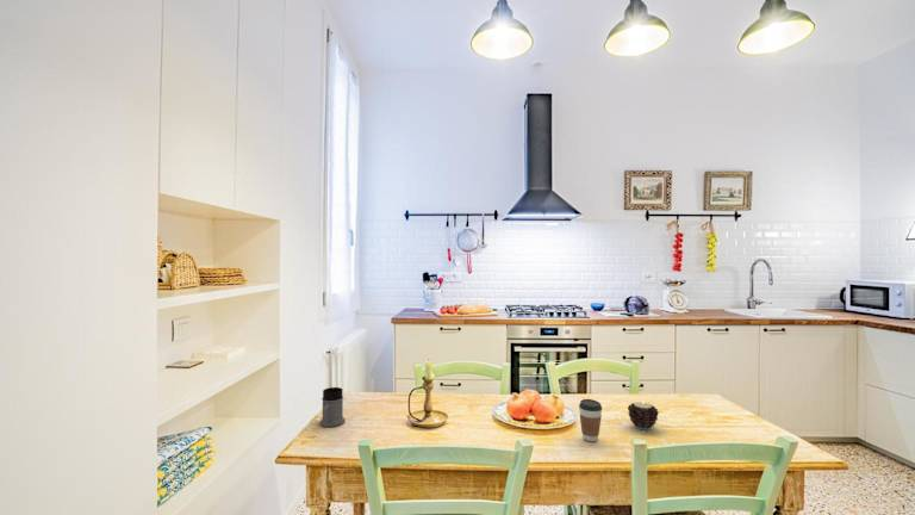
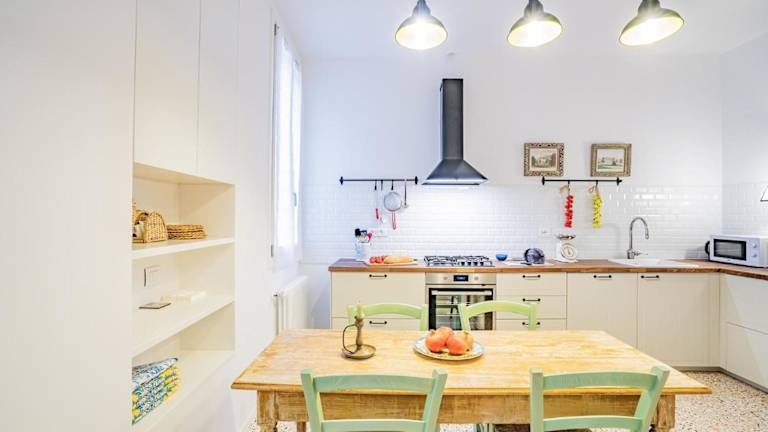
- coffee cup [578,398,603,442]
- candle [627,402,660,432]
- mug [318,386,347,428]
